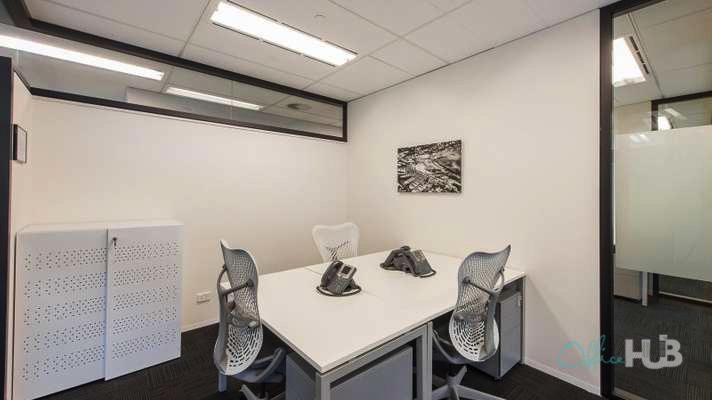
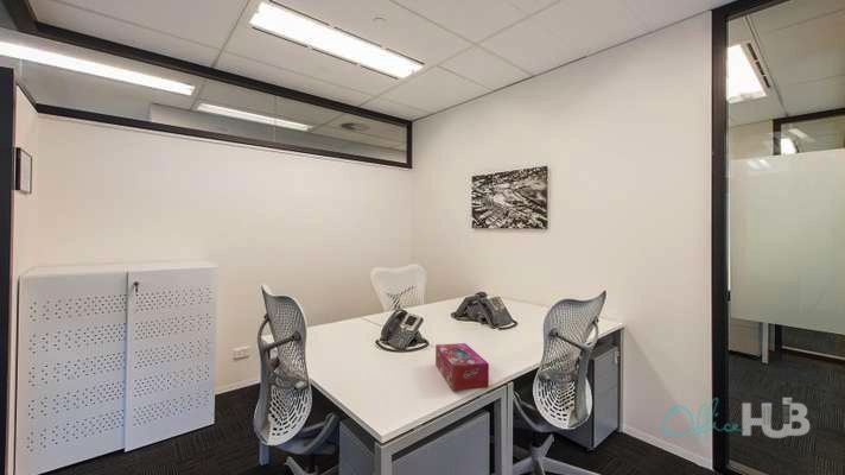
+ tissue box [434,342,490,392]
